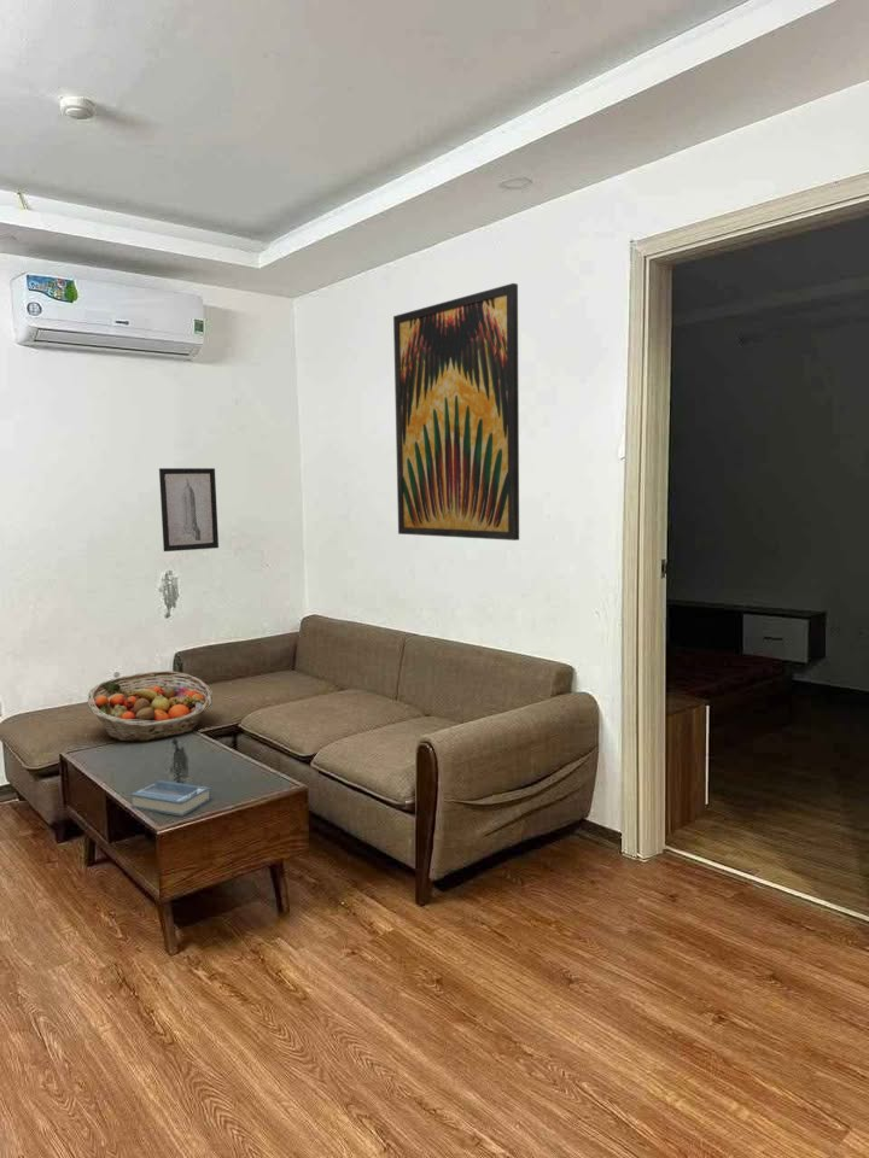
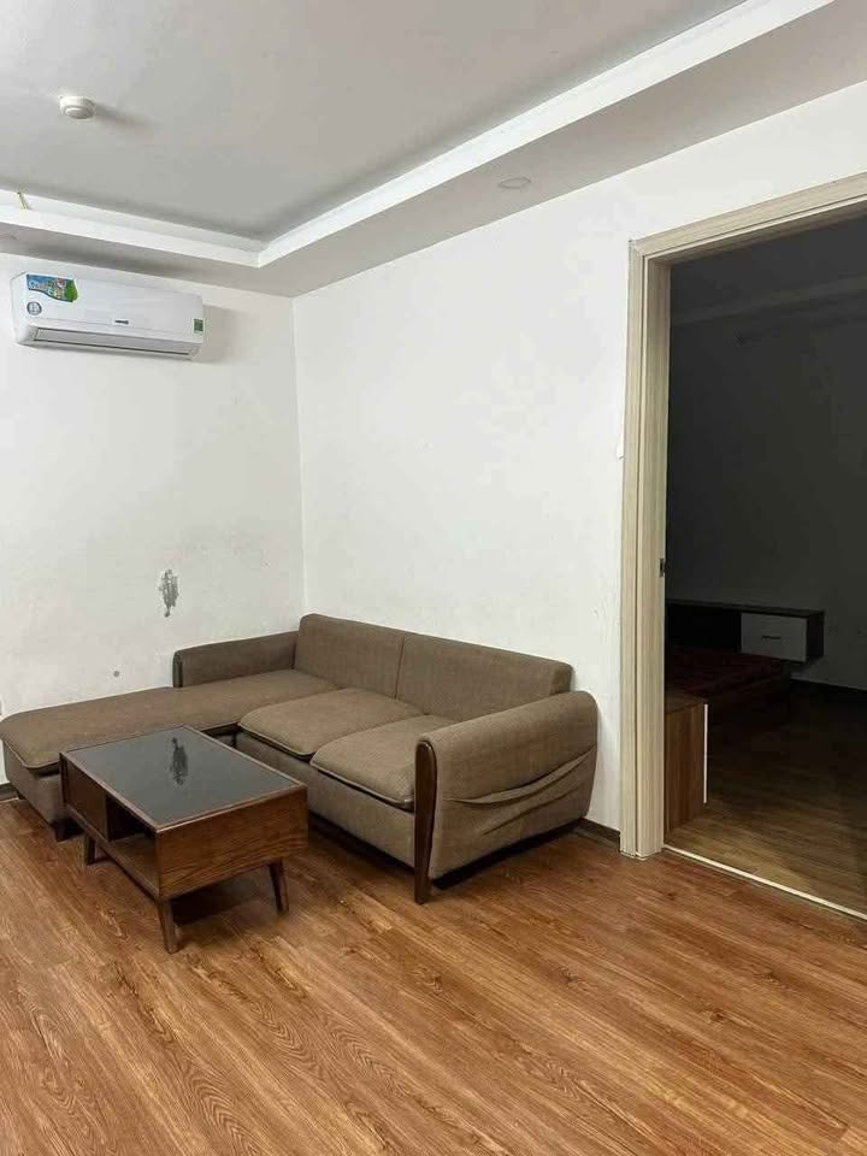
- wall art [158,467,220,552]
- fruit basket [87,669,215,743]
- wall art [392,282,520,542]
- hardback book [130,779,212,818]
